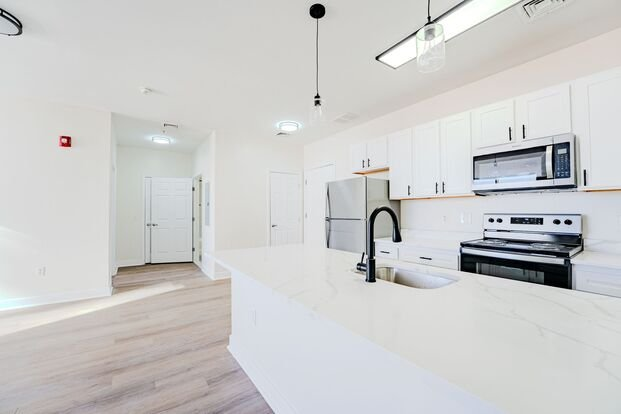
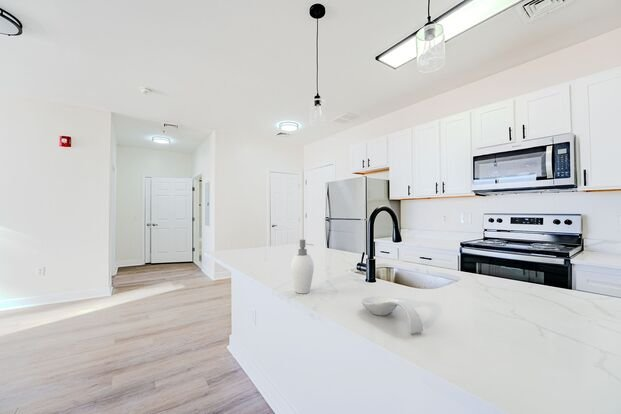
+ soap dispenser [290,239,315,294]
+ spoon rest [360,295,424,335]
